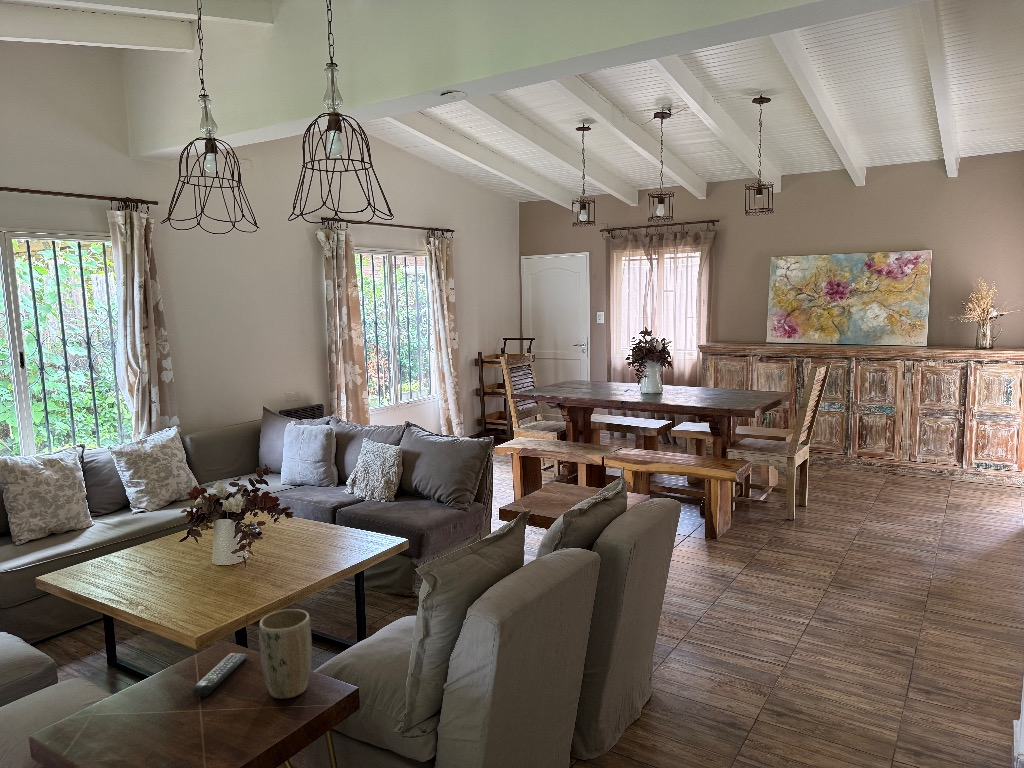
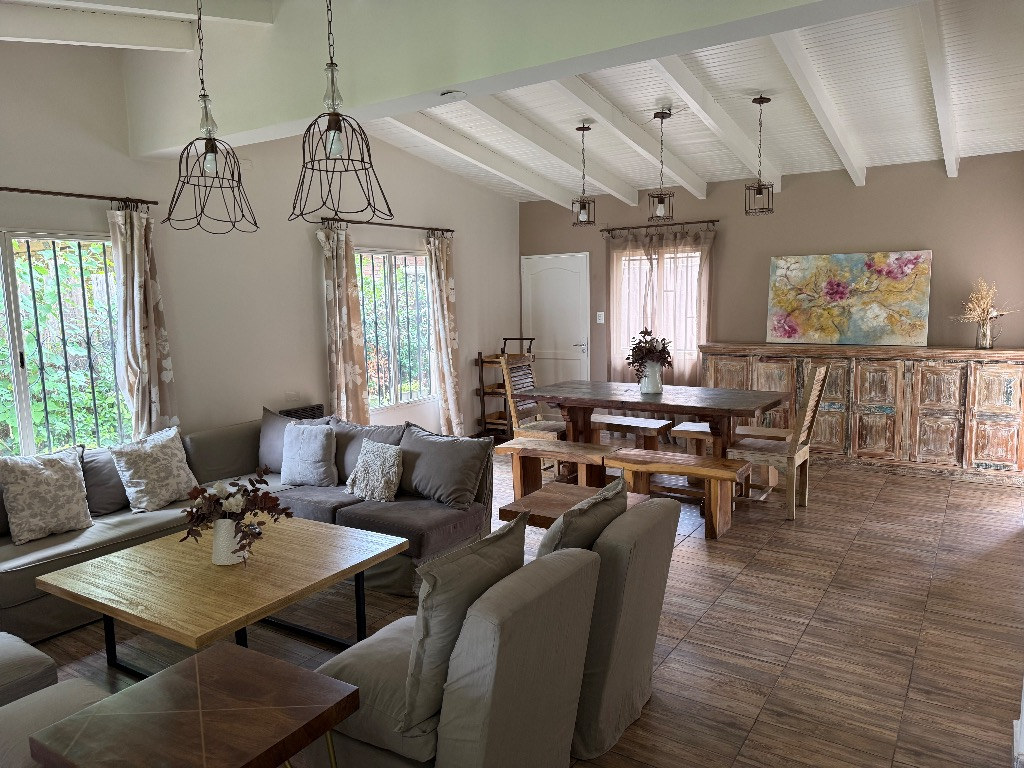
- plant pot [258,608,313,700]
- remote control [193,652,249,698]
